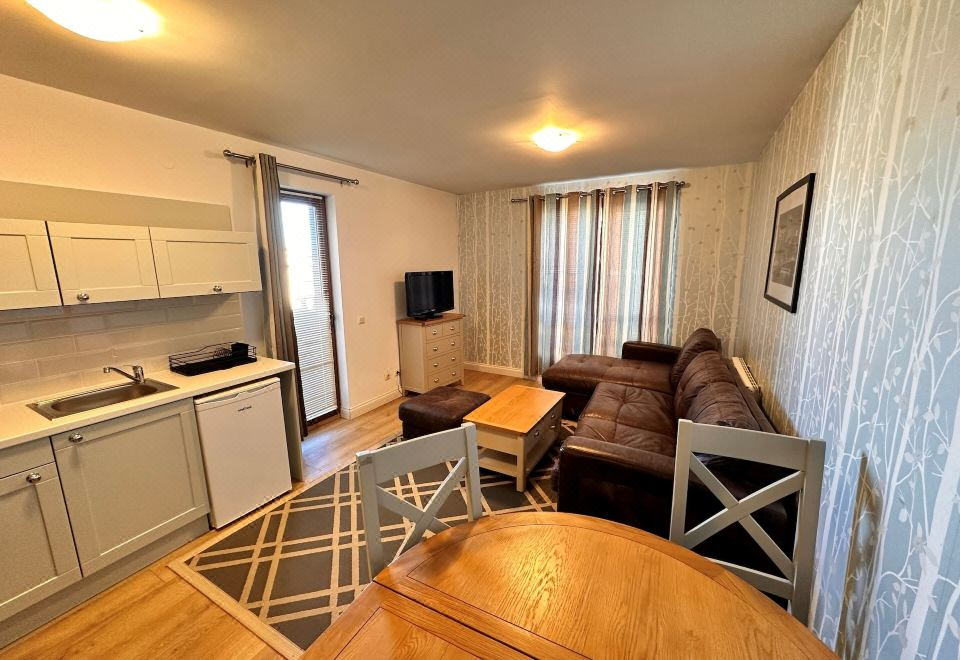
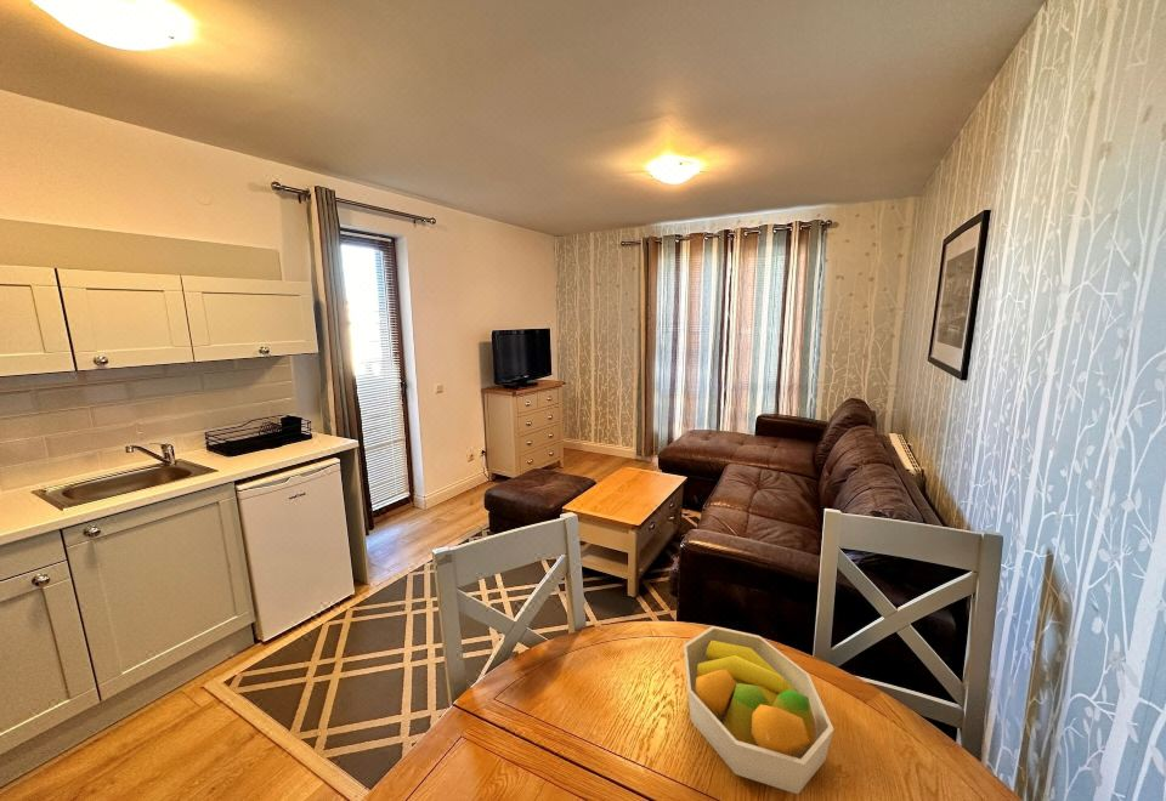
+ fruit bowl [683,625,834,795]
